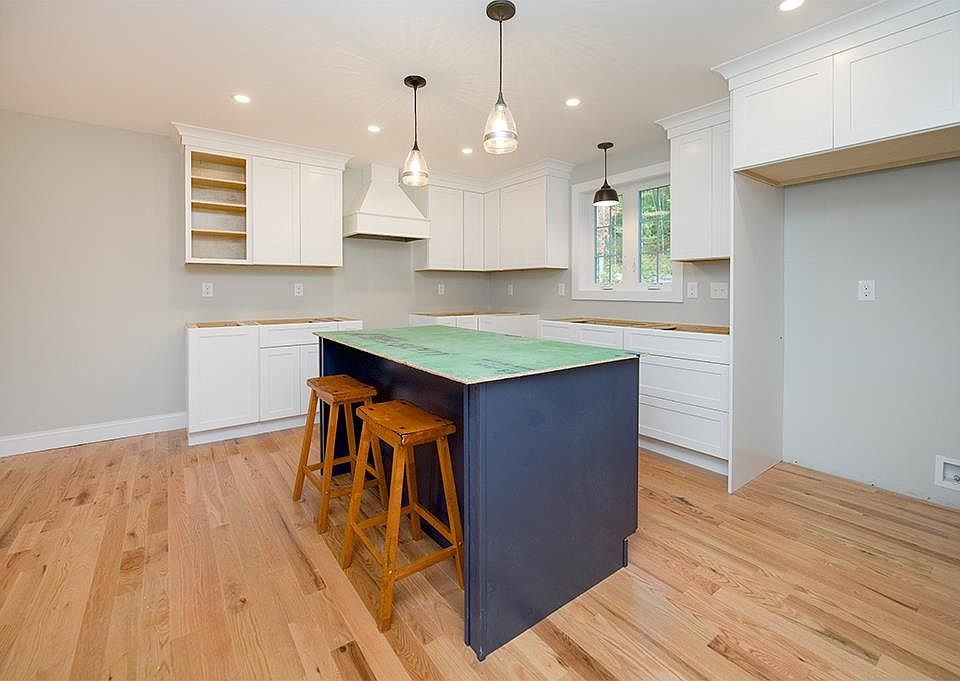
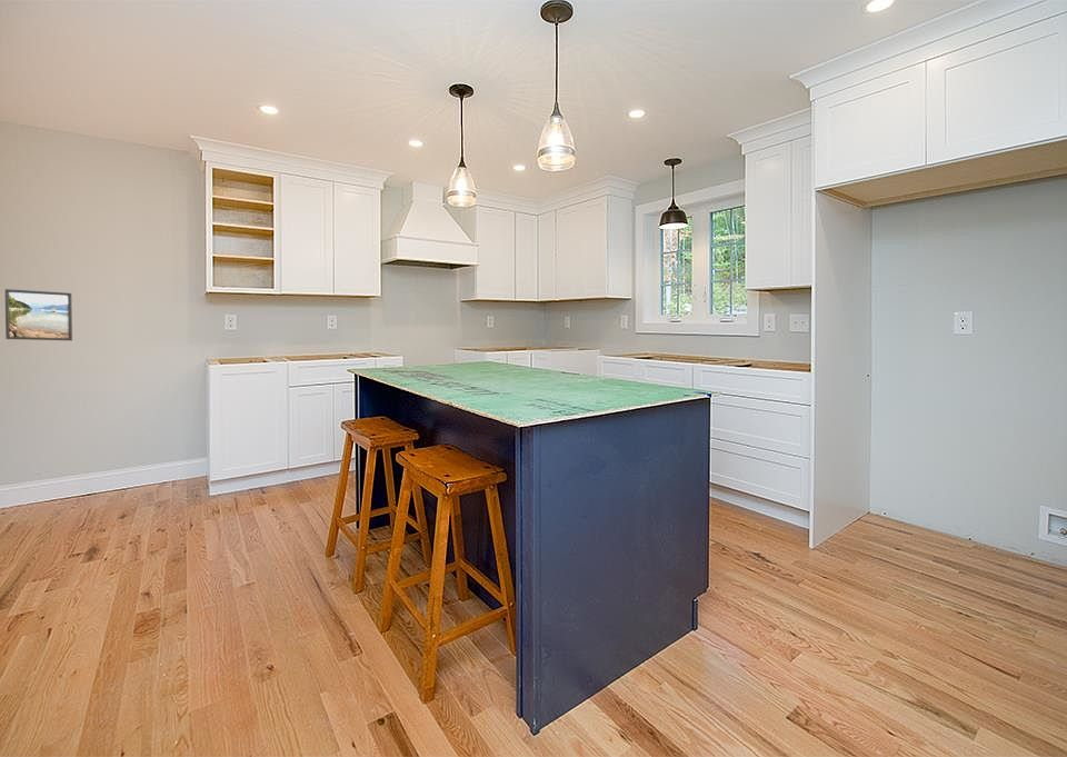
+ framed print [4,288,73,341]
